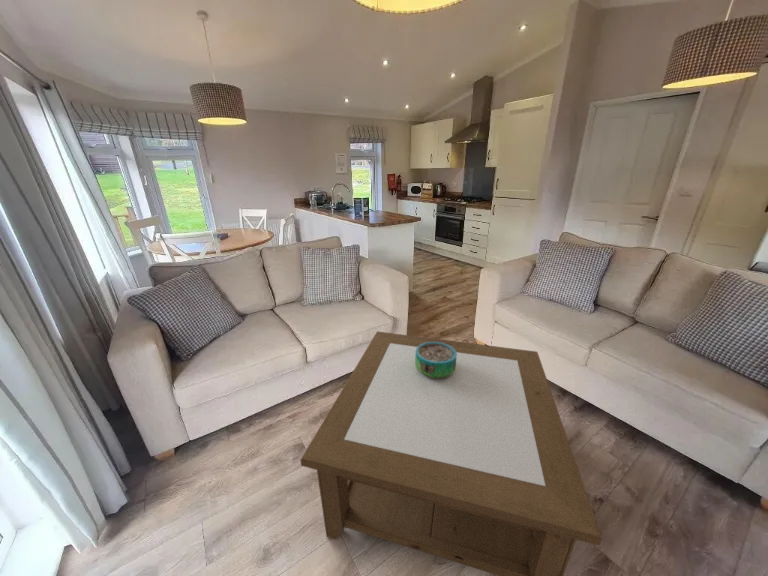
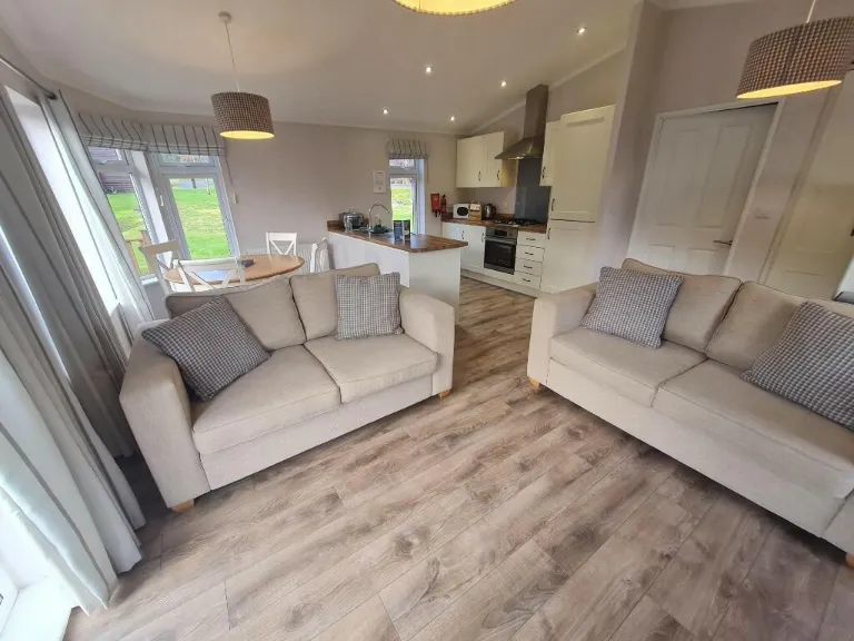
- decorative bowl [415,342,457,379]
- coffee table [299,330,603,576]
